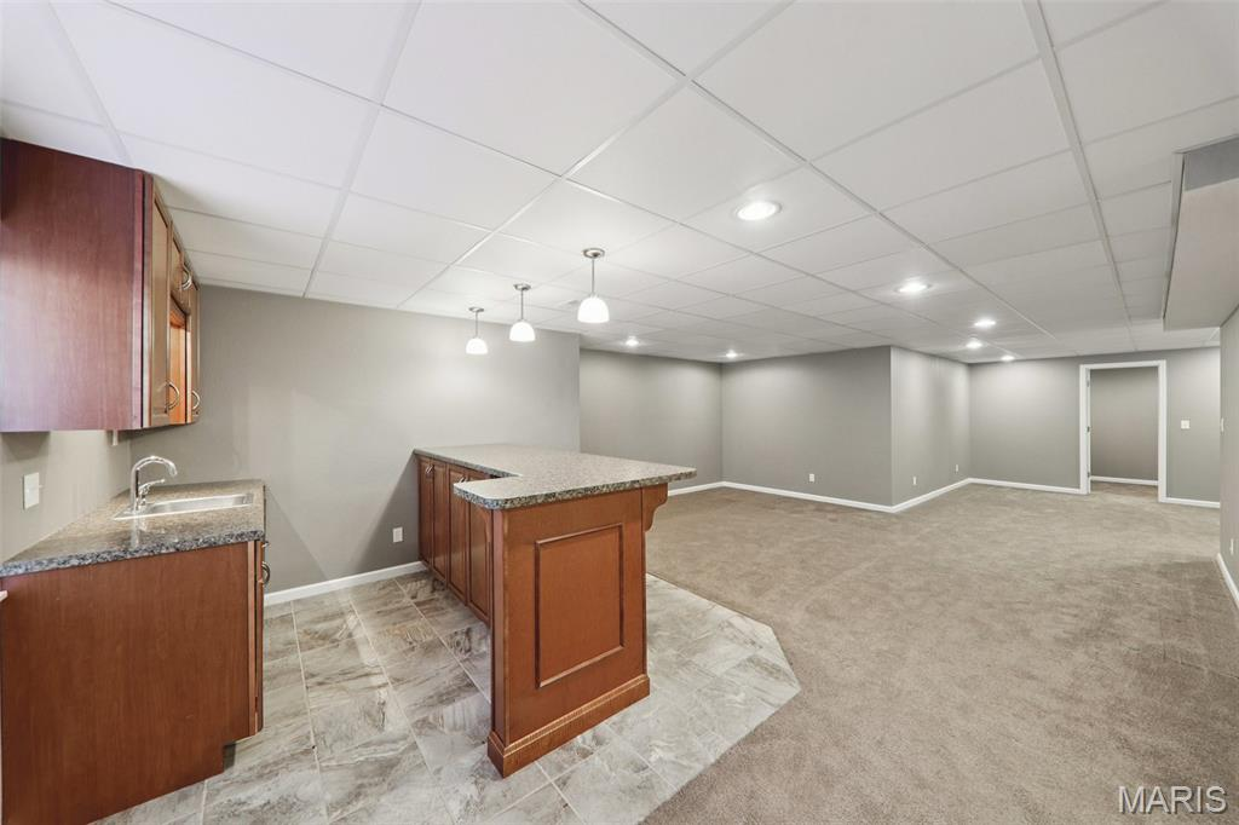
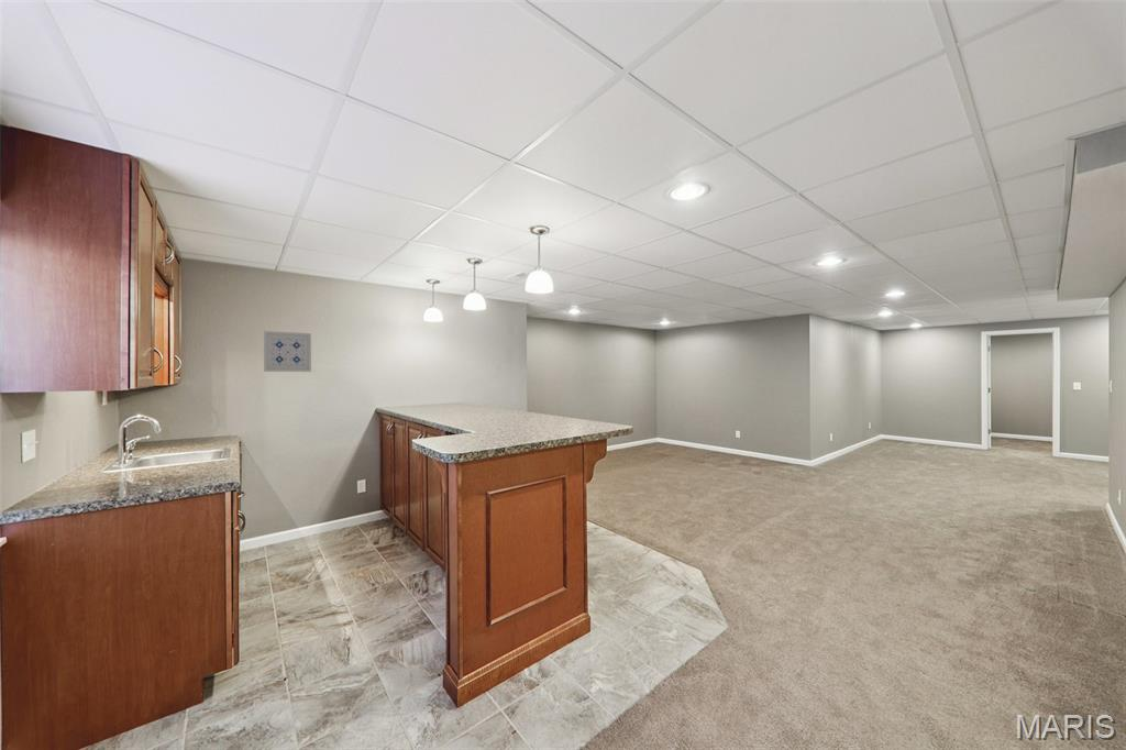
+ wall art [263,330,312,373]
